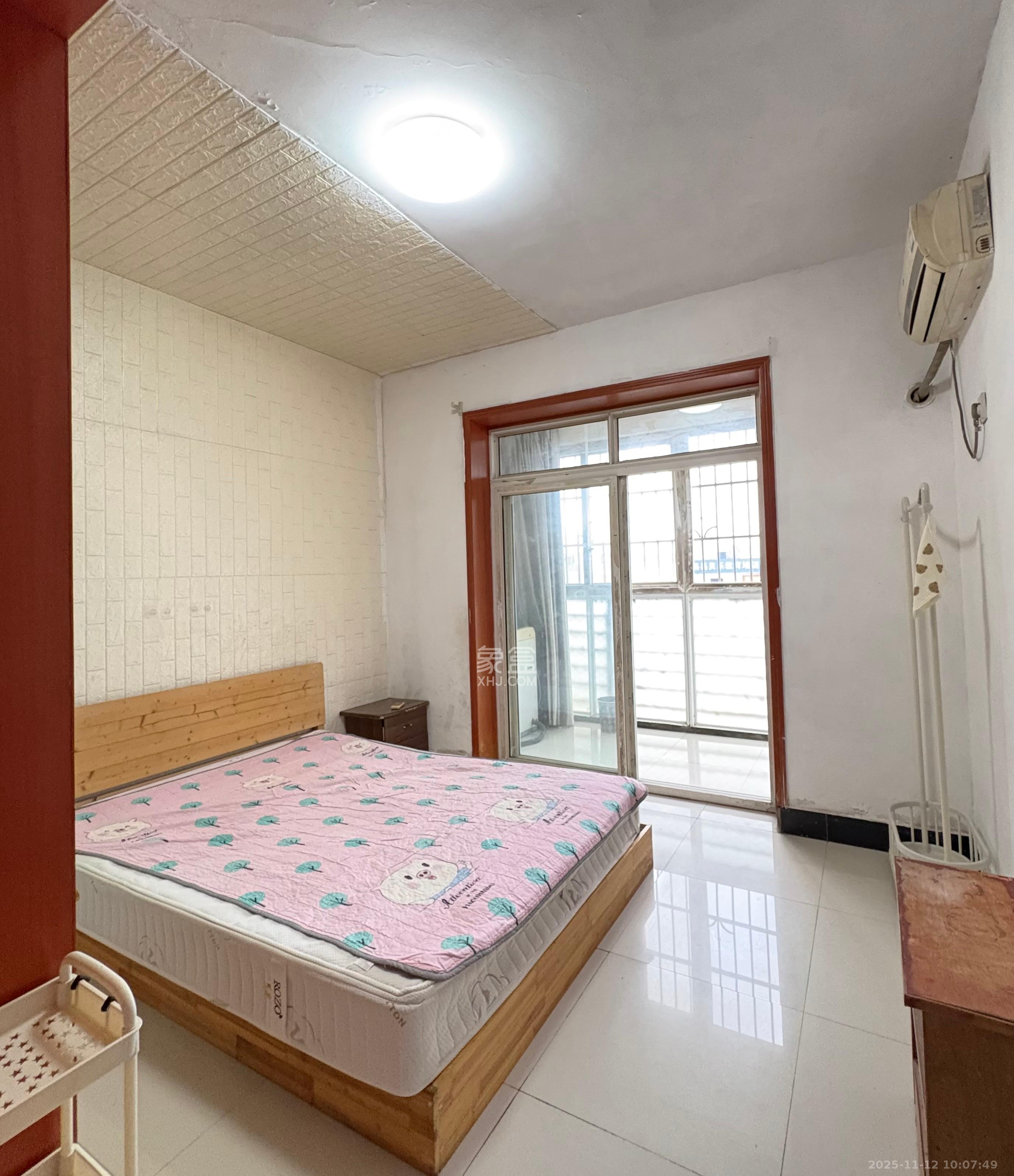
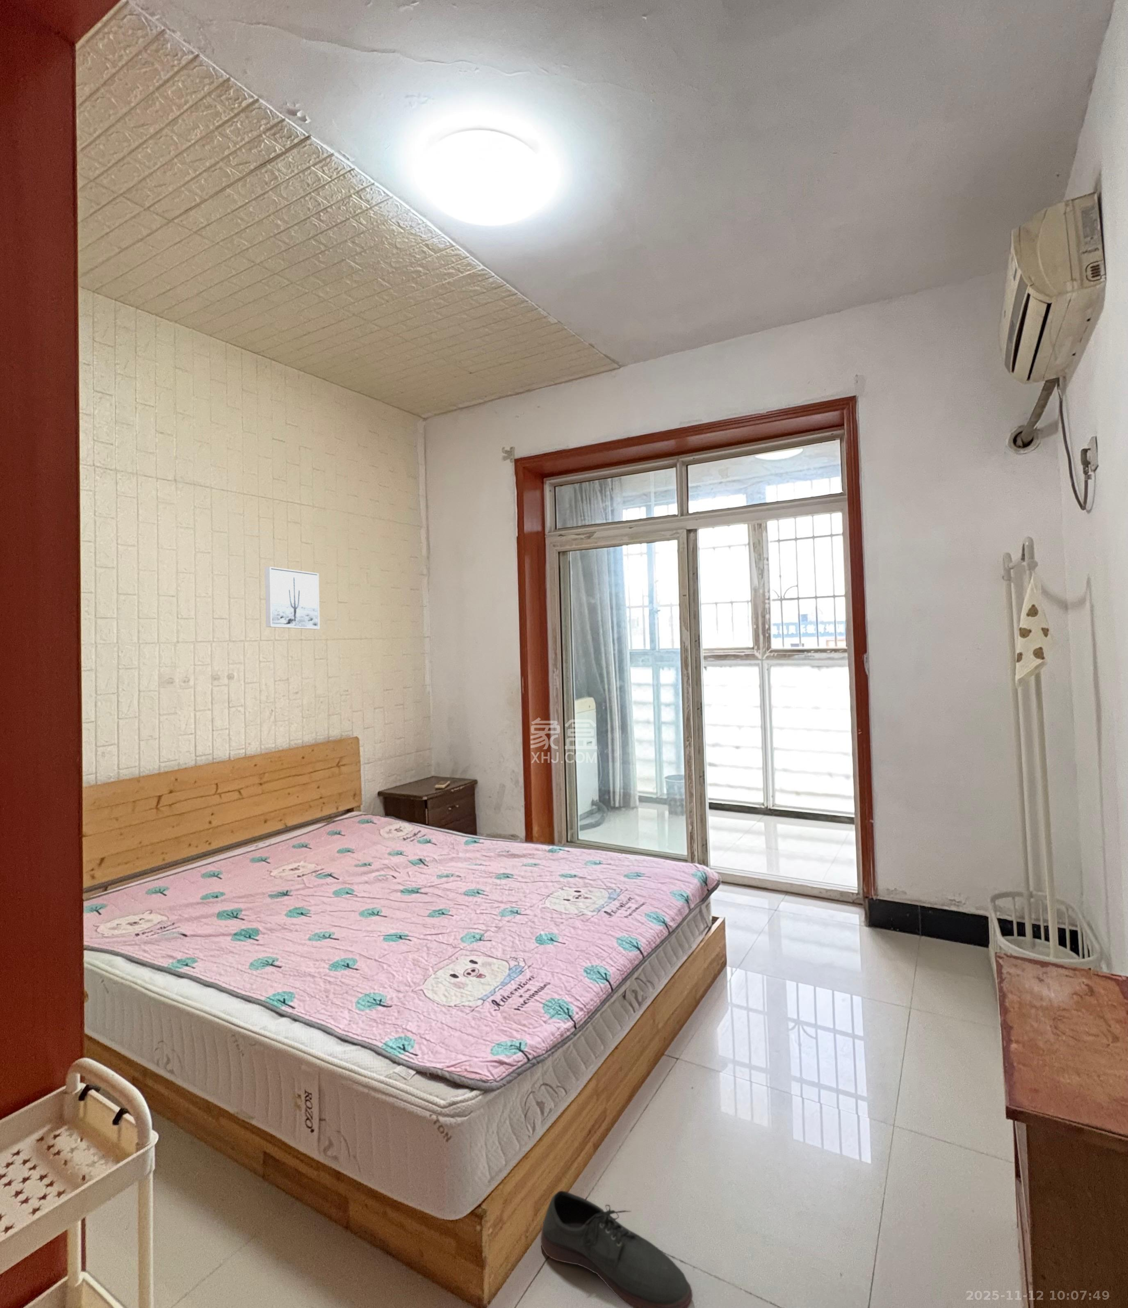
+ shoe [540,1190,693,1308]
+ wall art [265,566,320,630]
